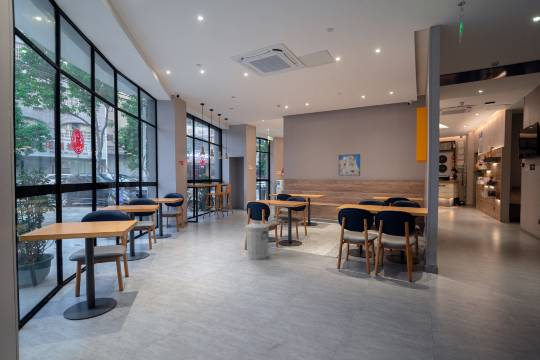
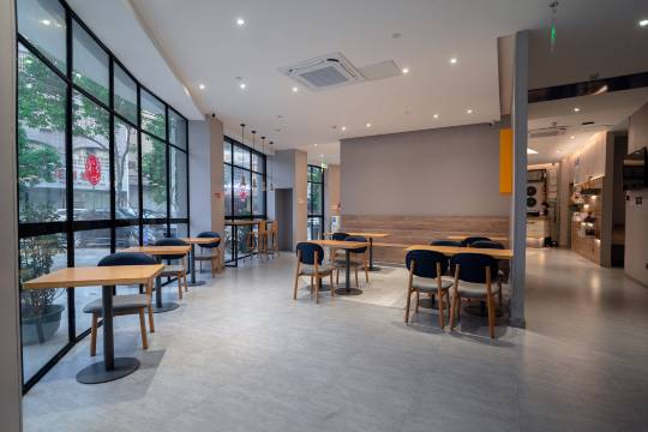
- wall art [338,153,361,177]
- trash can [245,221,270,260]
